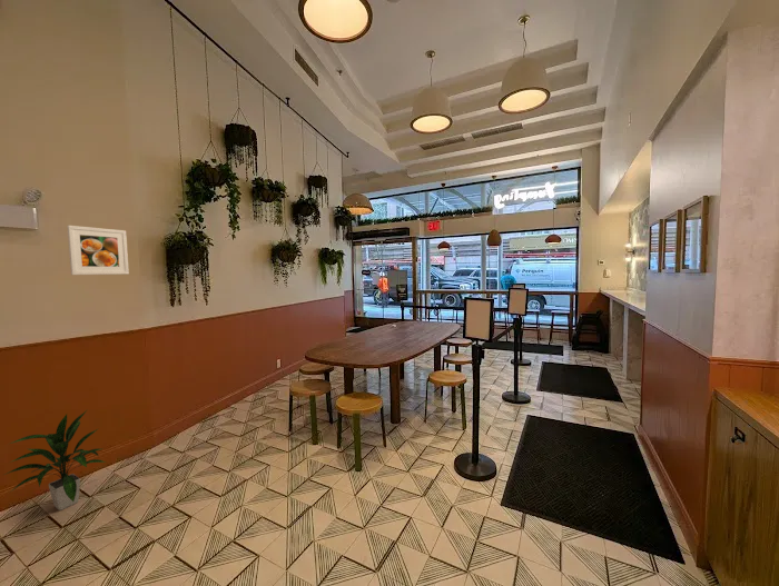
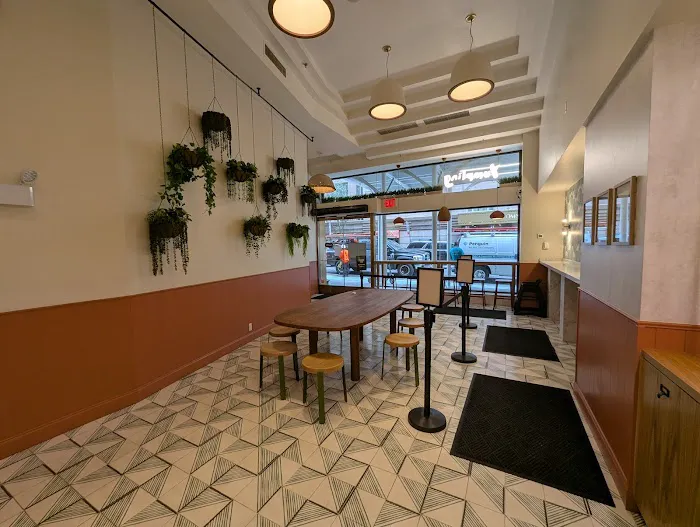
- indoor plant [3,408,108,511]
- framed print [66,225,130,276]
